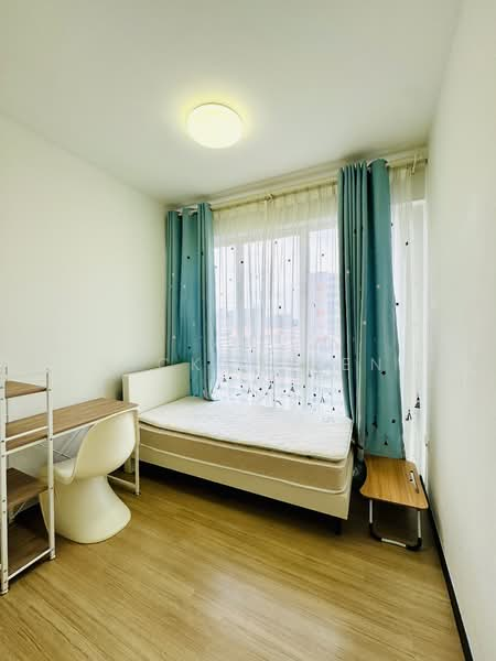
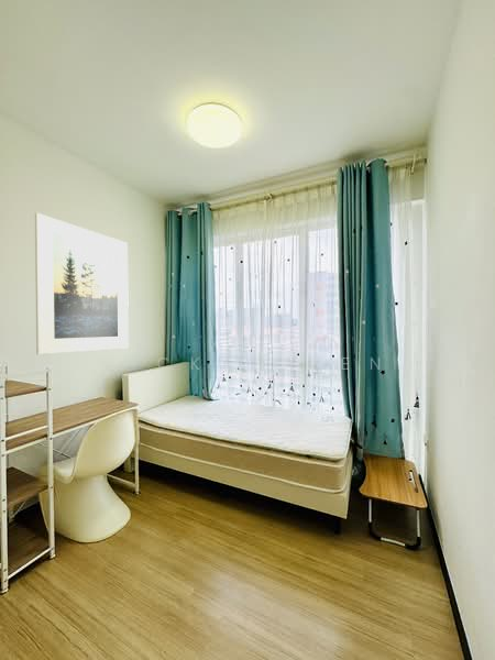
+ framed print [34,211,130,355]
